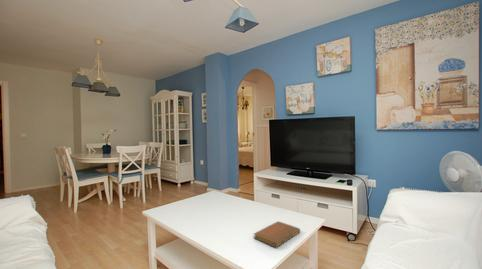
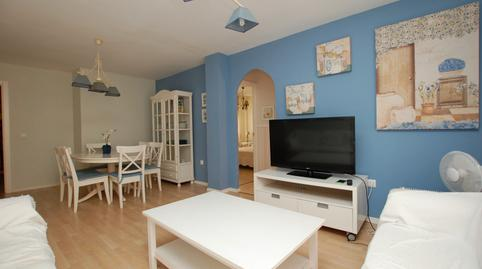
- notebook [253,220,301,249]
